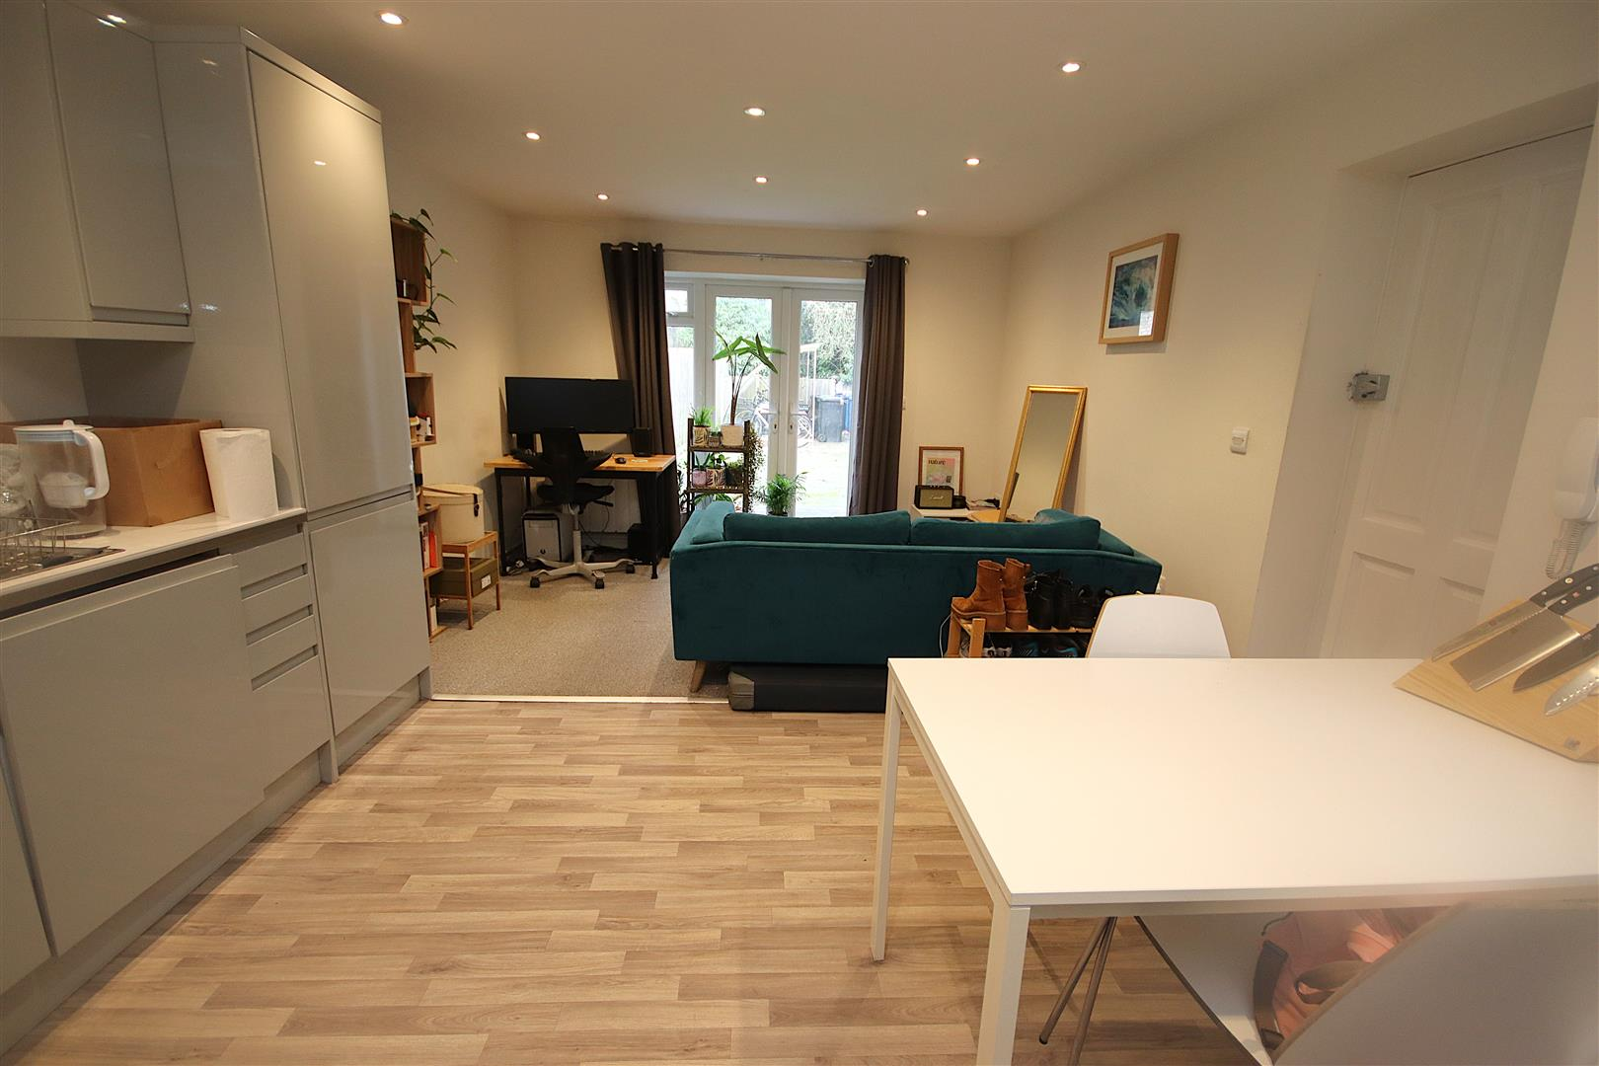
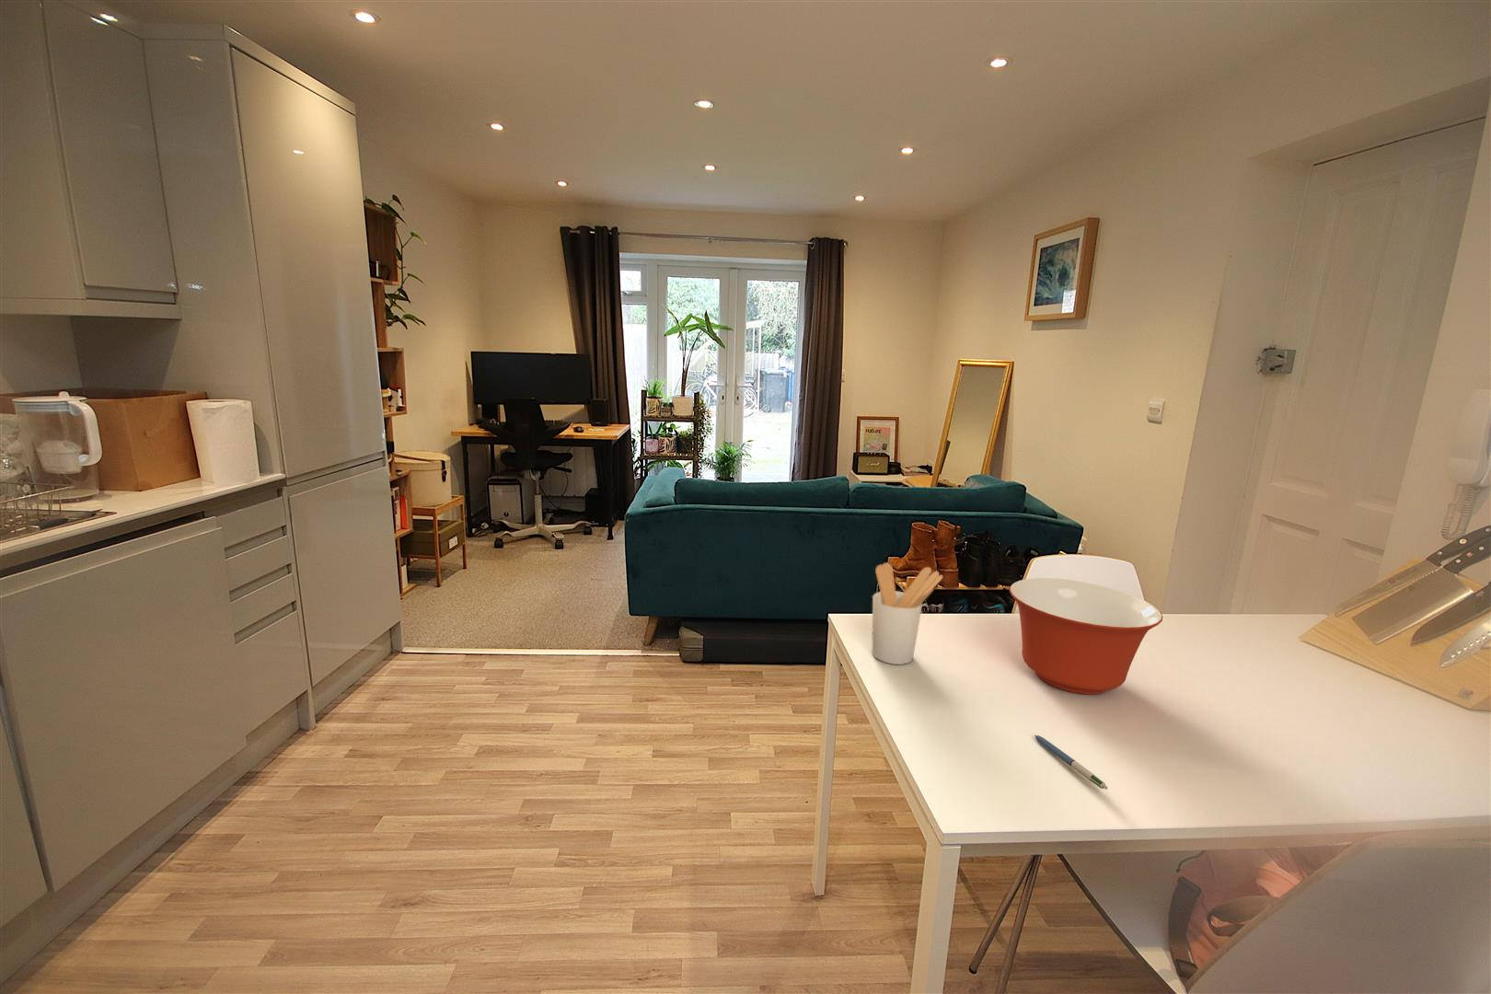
+ utensil holder [871,562,943,666]
+ mixing bowl [1008,577,1164,694]
+ pen [1034,734,1108,791]
